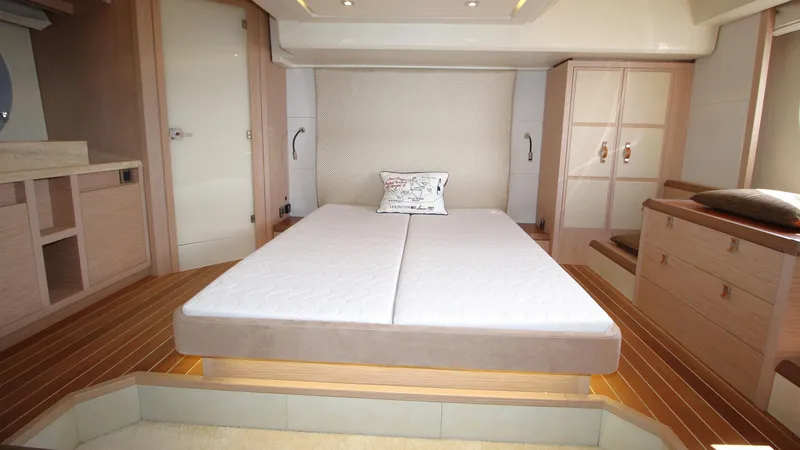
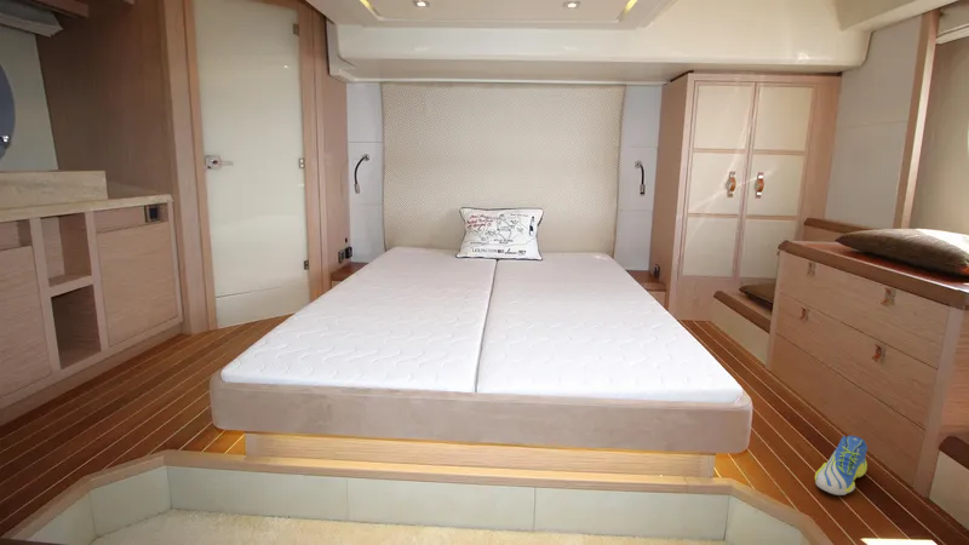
+ sneaker [814,435,868,497]
